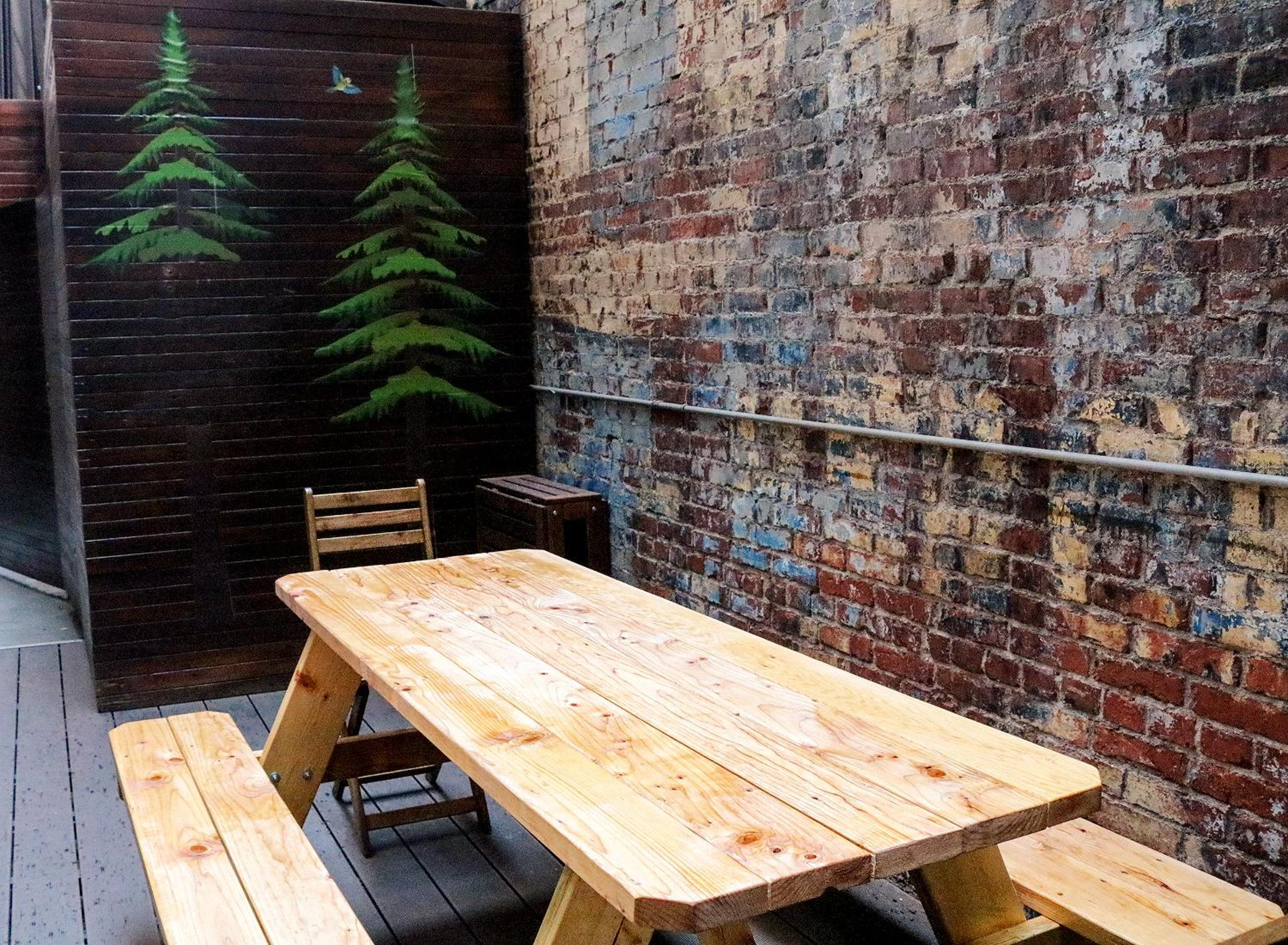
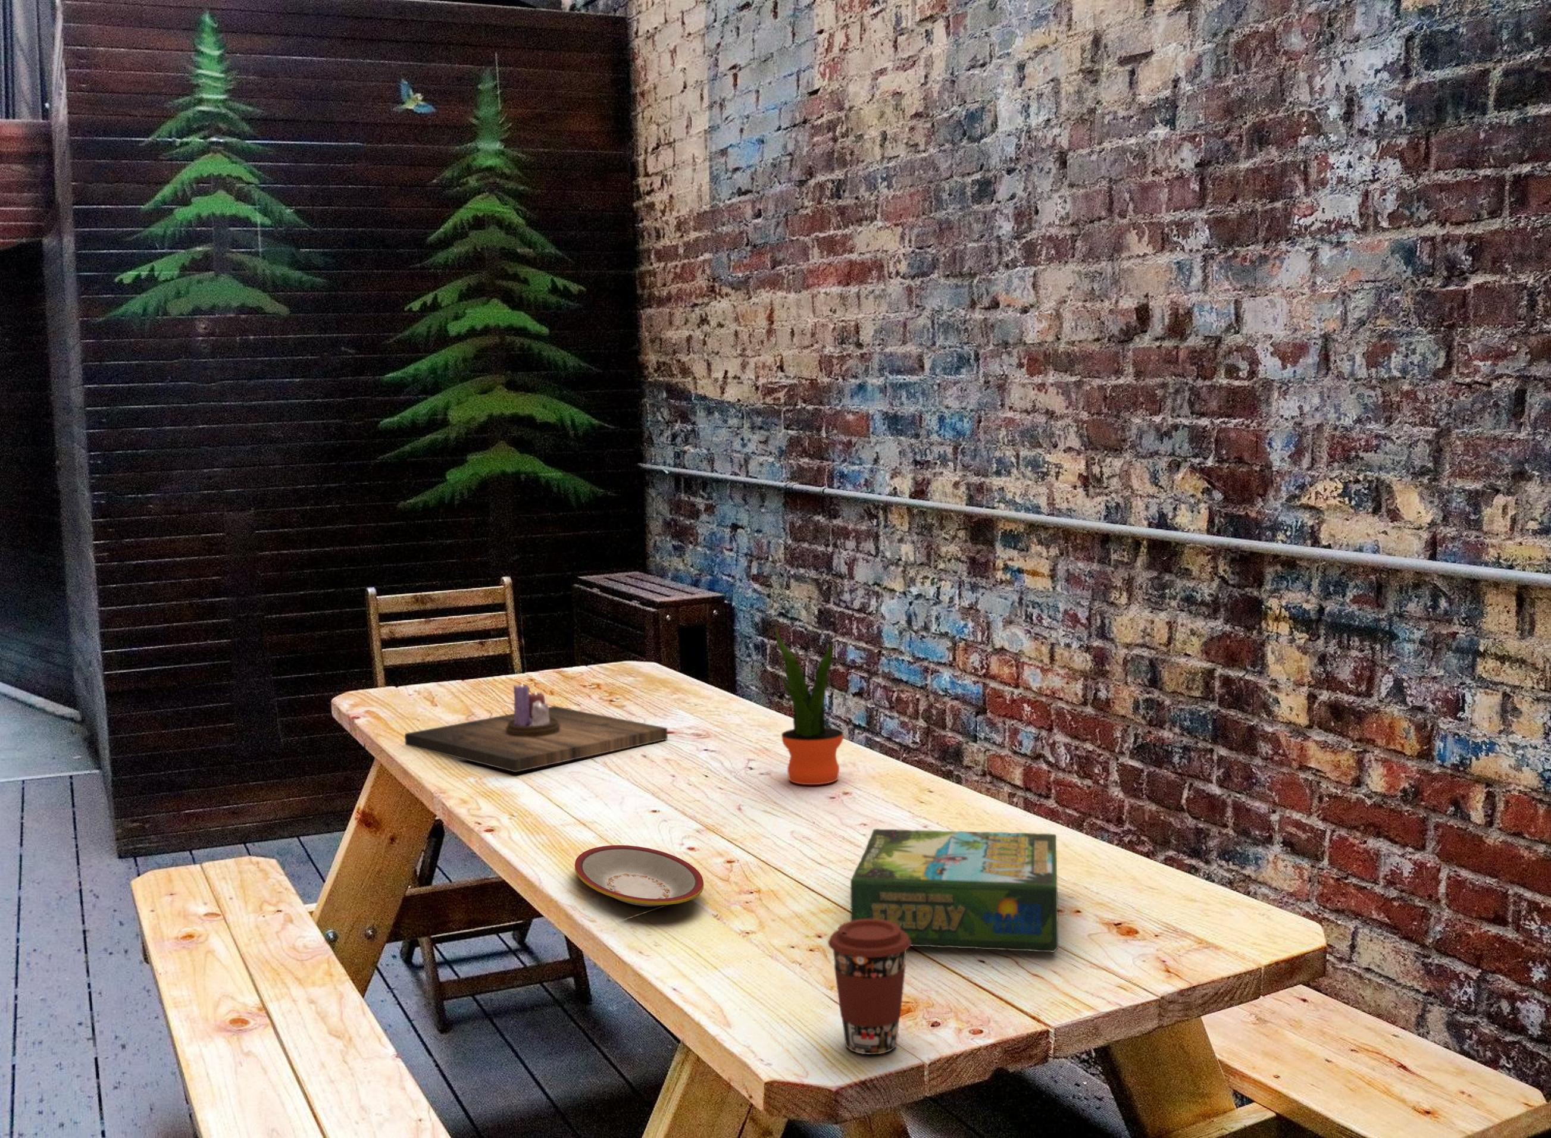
+ coffee cup [827,919,912,1055]
+ candle [405,682,668,773]
+ plate [574,844,704,907]
+ potted plant [774,626,844,785]
+ board game [850,829,1058,953]
